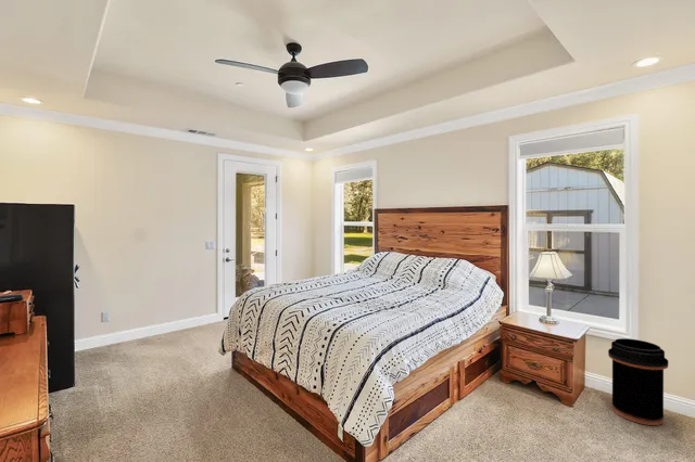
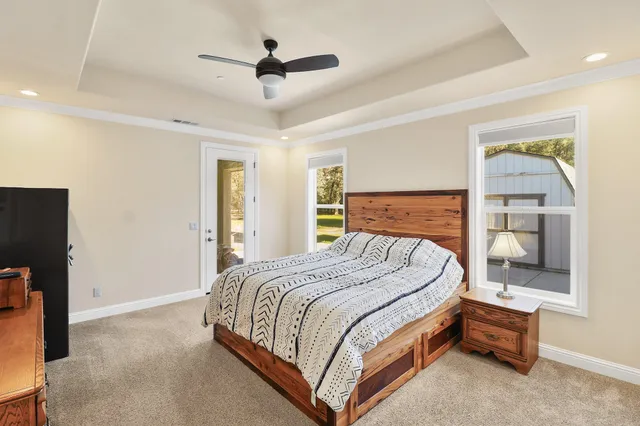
- trash can [607,337,669,426]
